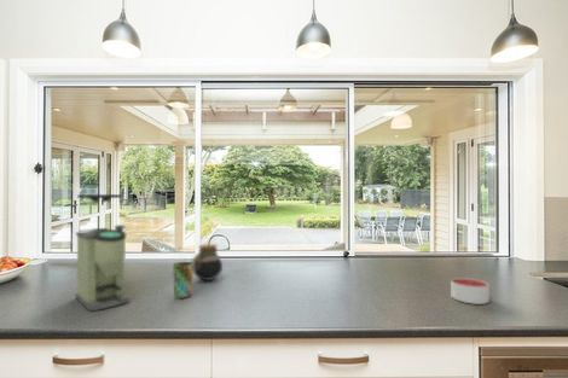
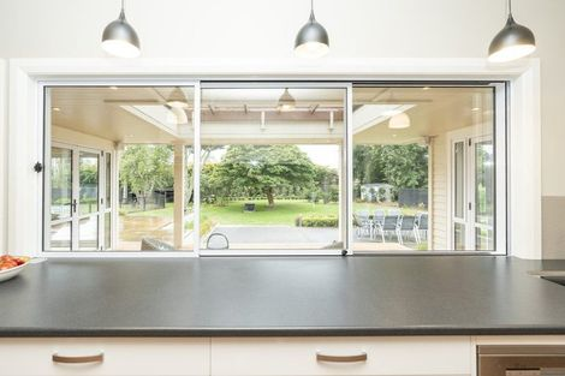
- jar [190,243,224,281]
- cup [172,261,193,300]
- coffee grinder [74,193,131,313]
- candle [450,277,491,306]
